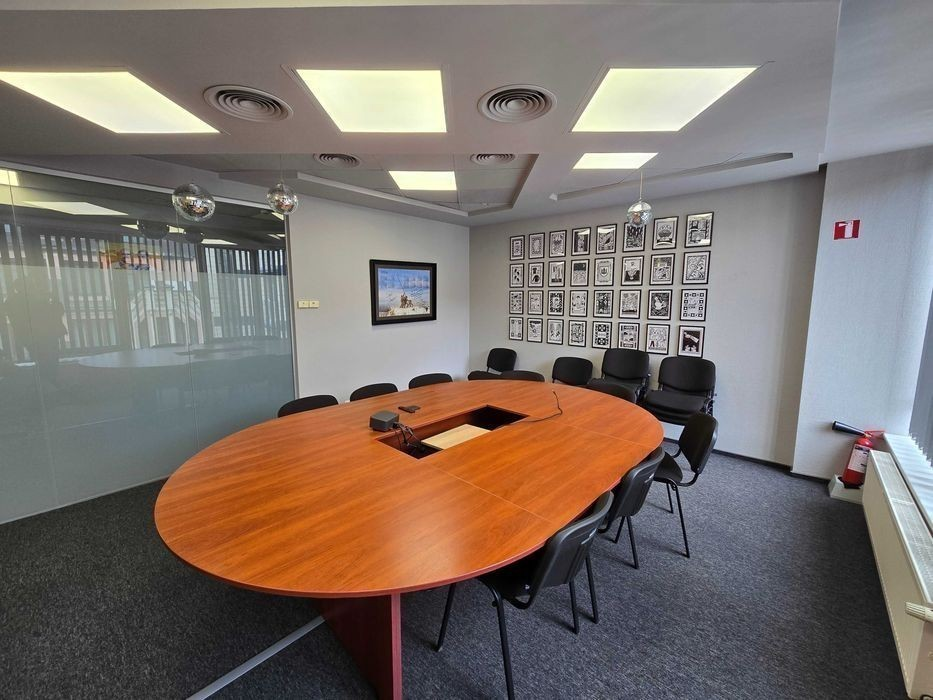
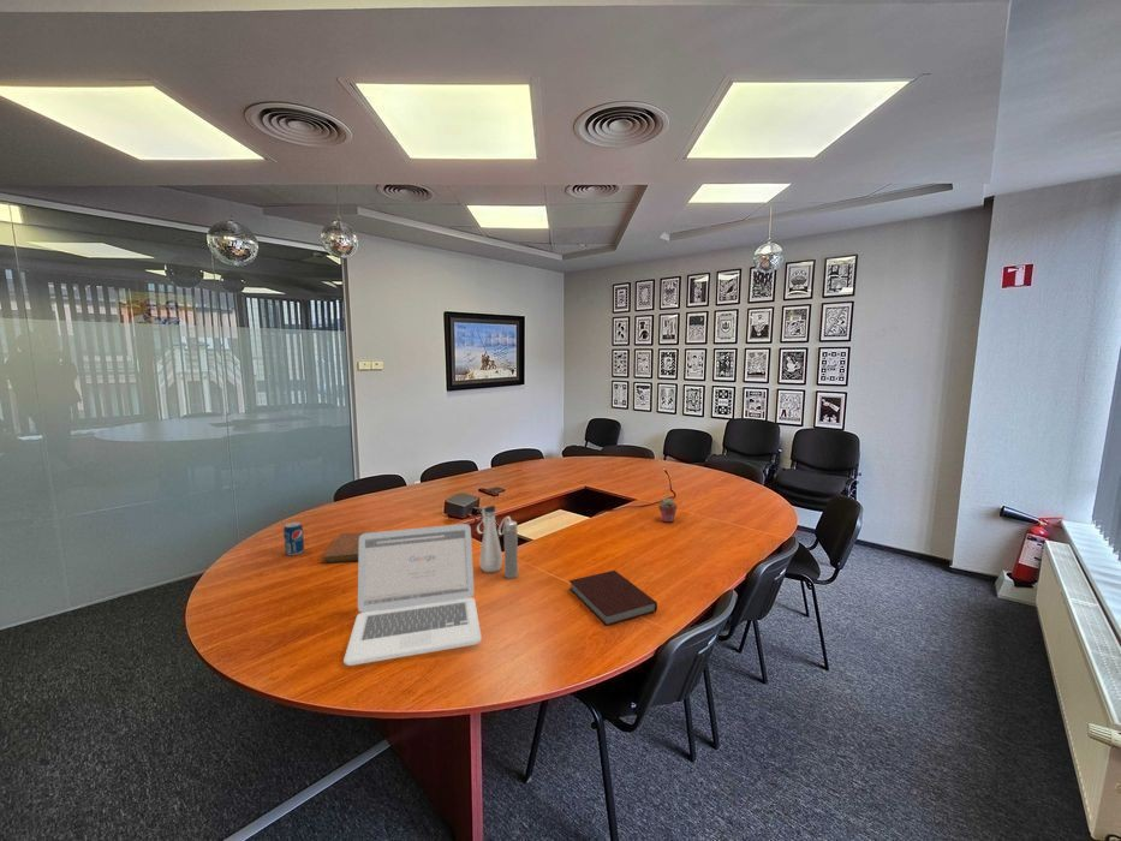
+ notebook [322,530,378,565]
+ potted succulent [657,497,679,524]
+ laptop [342,523,483,667]
+ notebook [568,569,658,627]
+ water bottle [476,505,519,580]
+ beverage can [282,521,305,556]
